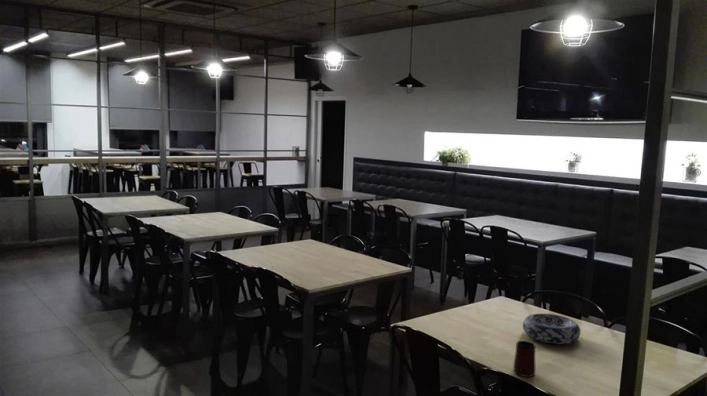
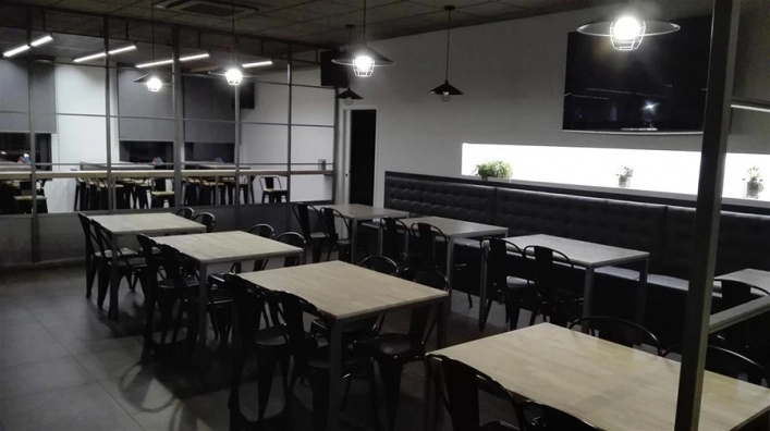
- mug [512,339,536,378]
- decorative bowl [522,313,582,345]
